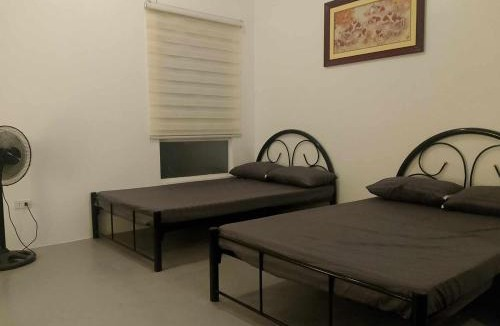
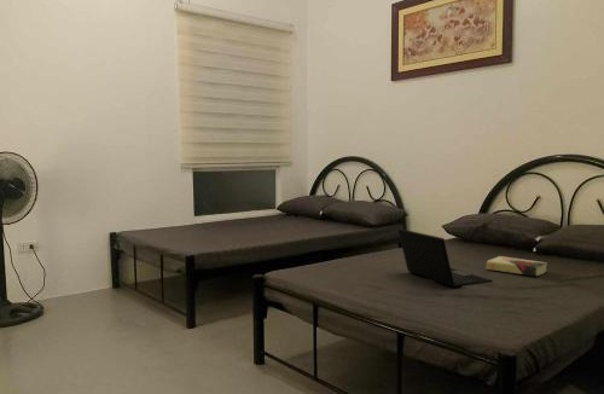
+ book [484,255,548,277]
+ laptop [396,227,494,289]
